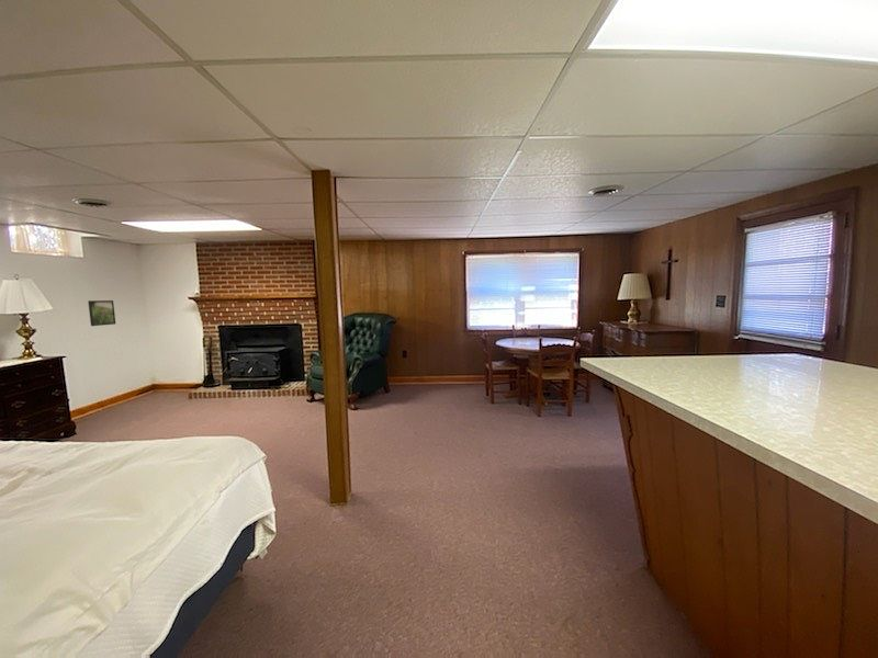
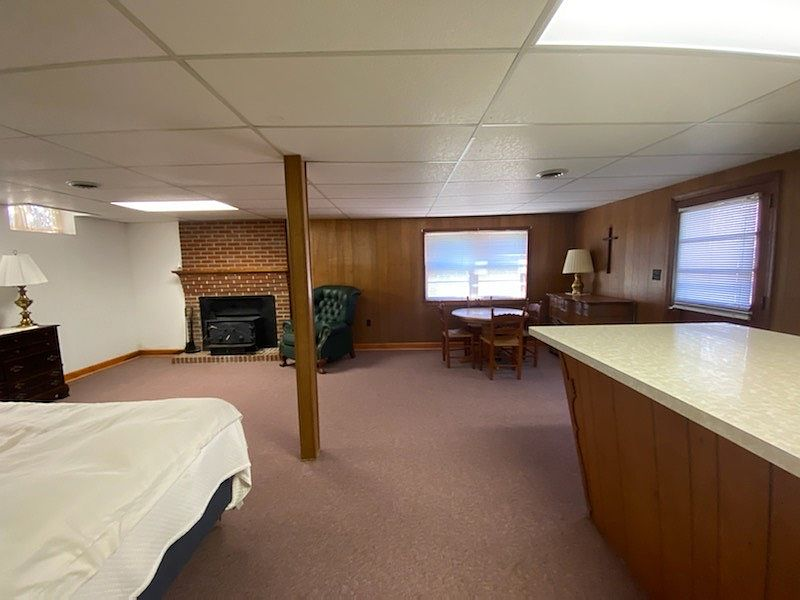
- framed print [87,299,116,327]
